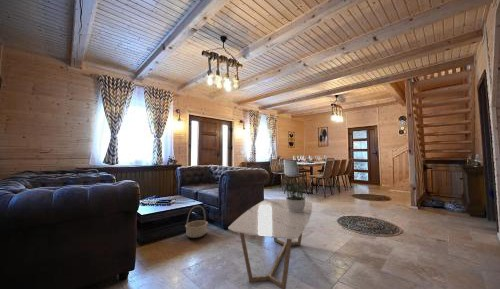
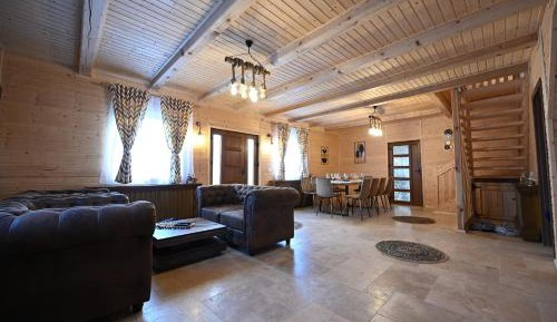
- coffee table [227,198,313,289]
- basket [184,205,209,239]
- potted plant [281,173,309,212]
